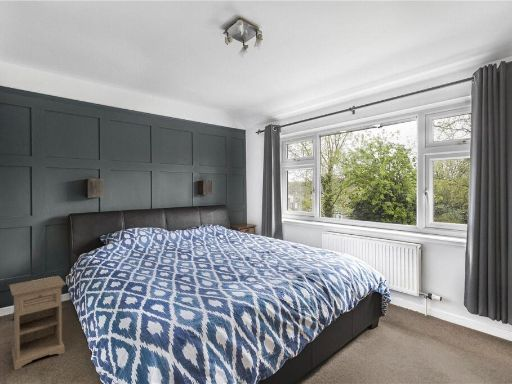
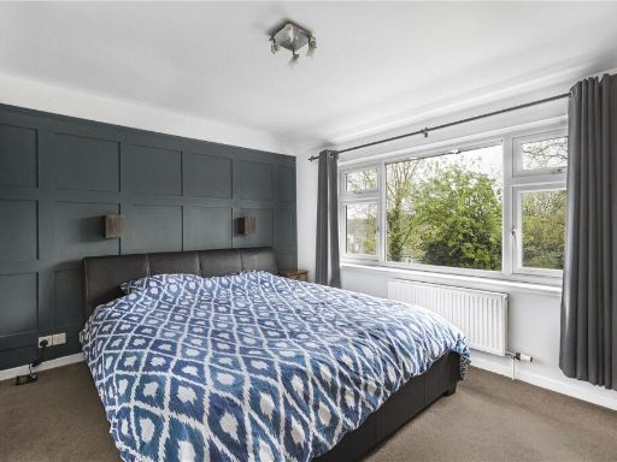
- nightstand [8,275,67,371]
